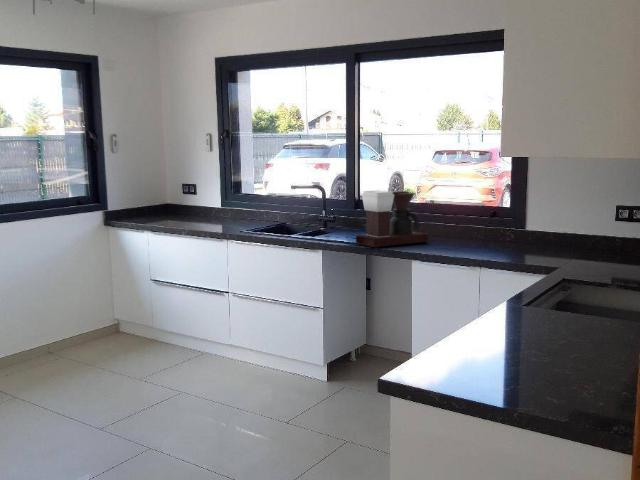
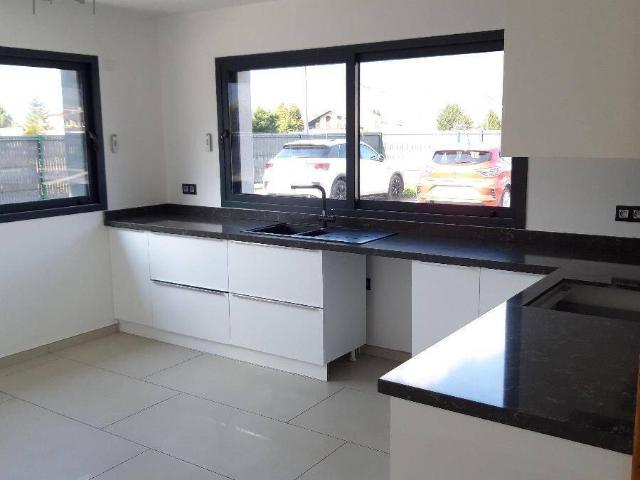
- coffee maker [355,190,430,249]
